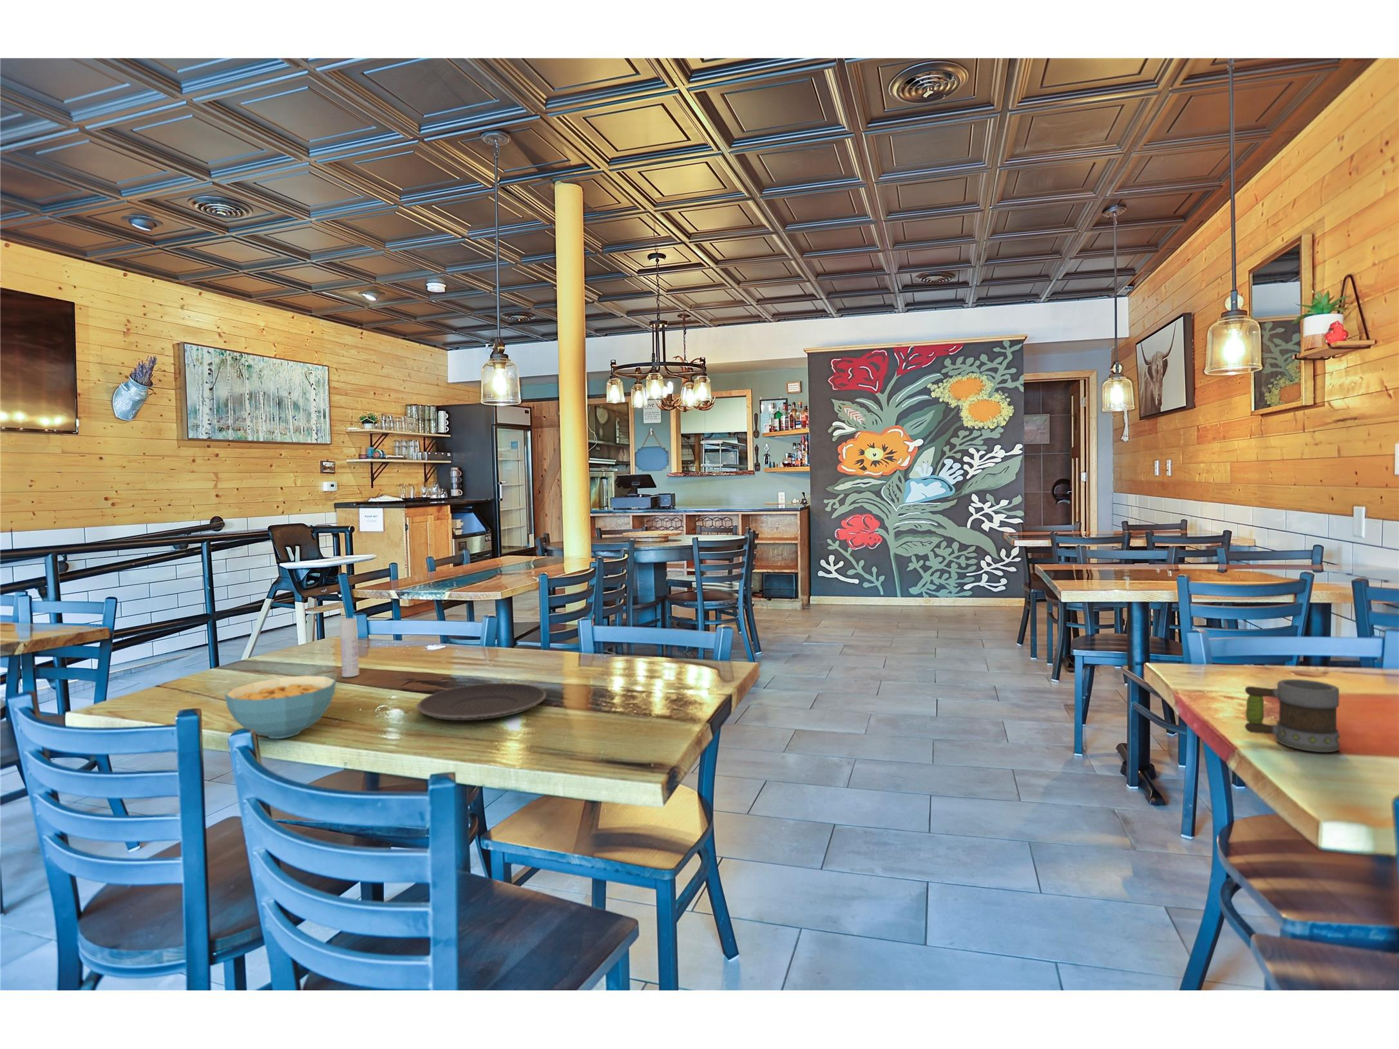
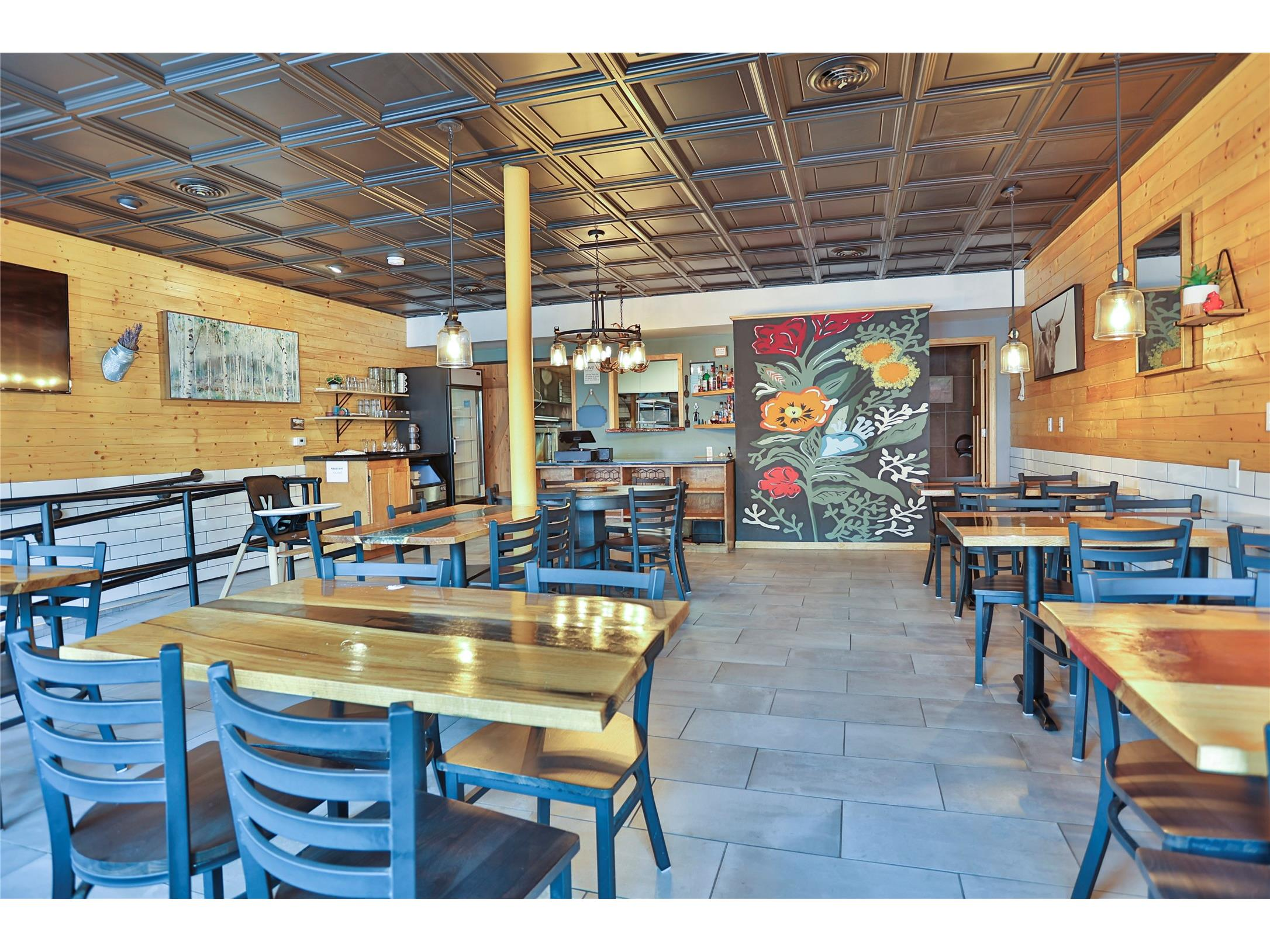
- cereal bowl [224,674,337,739]
- plate [416,682,546,722]
- bottle [339,617,360,678]
- mug [1245,679,1341,753]
